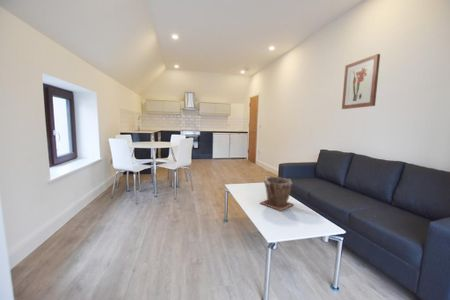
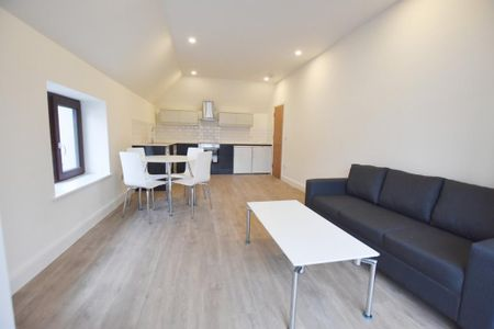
- wall art [341,53,381,110]
- plant pot [259,175,295,212]
